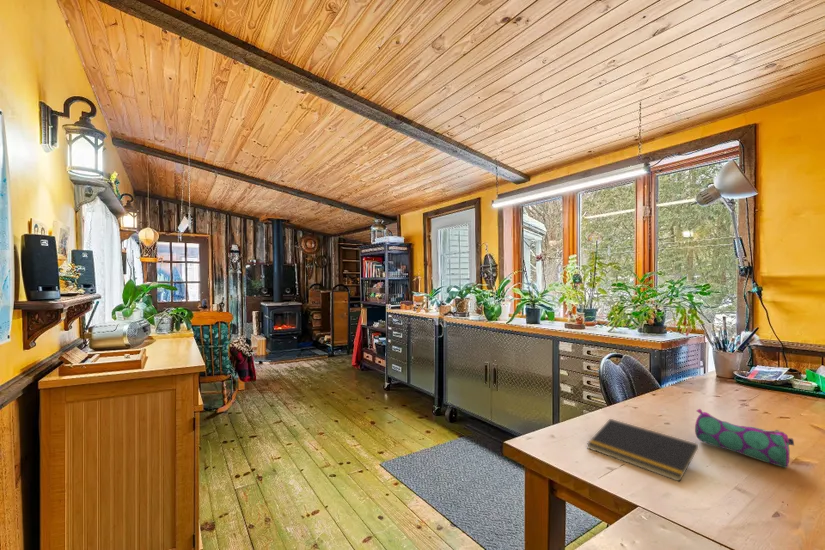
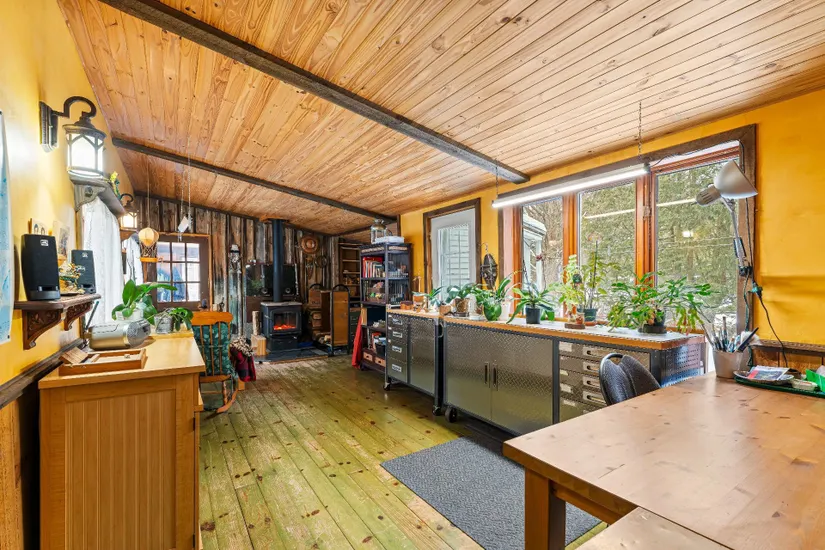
- notepad [586,418,699,483]
- pencil case [694,408,795,469]
